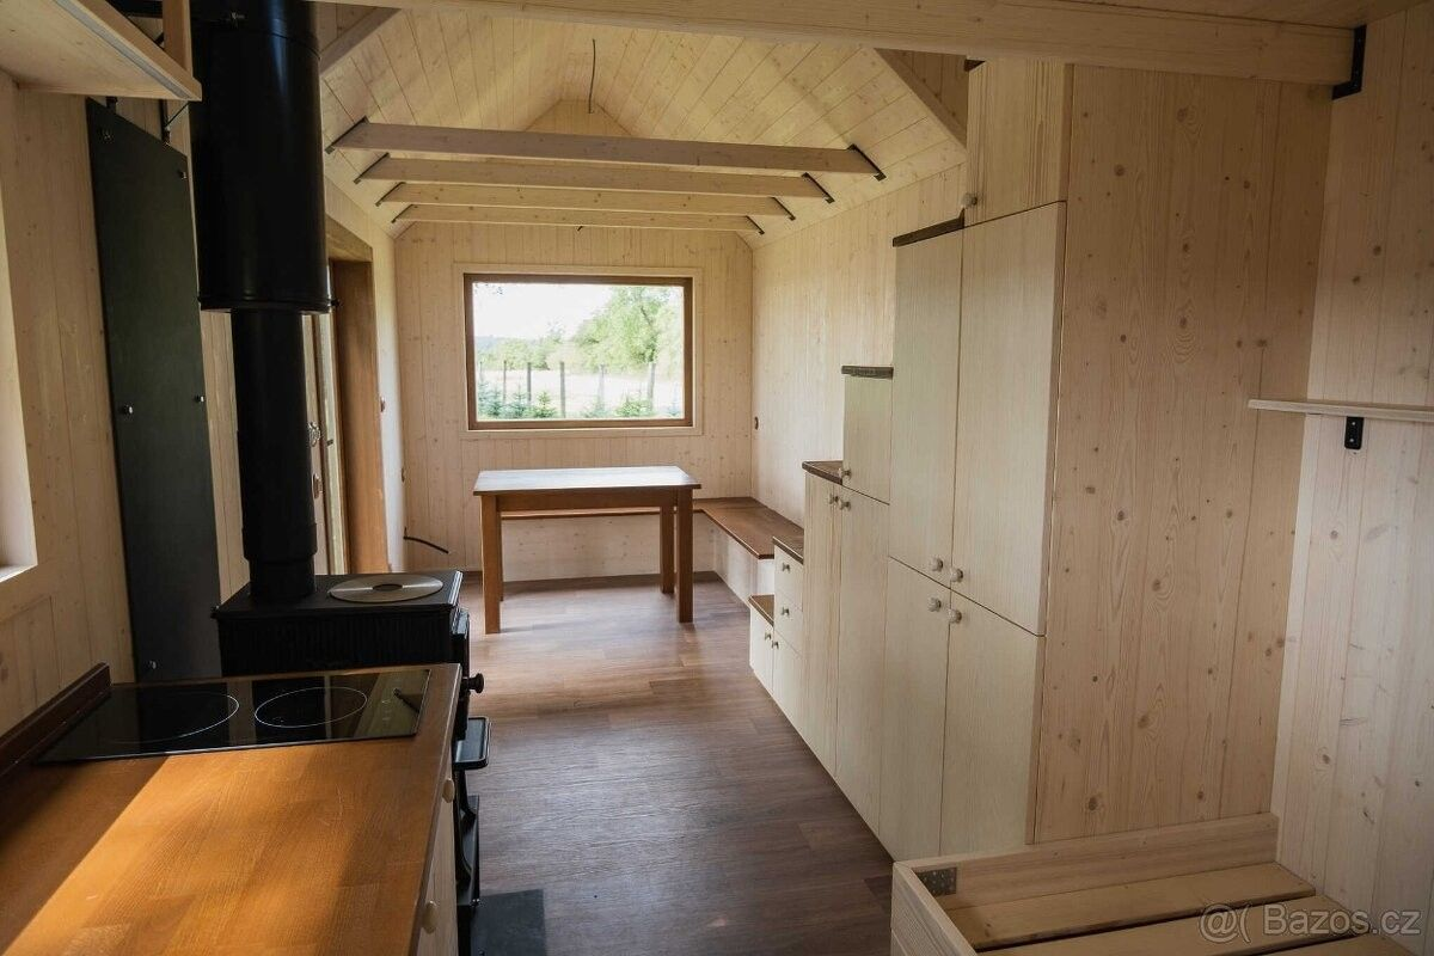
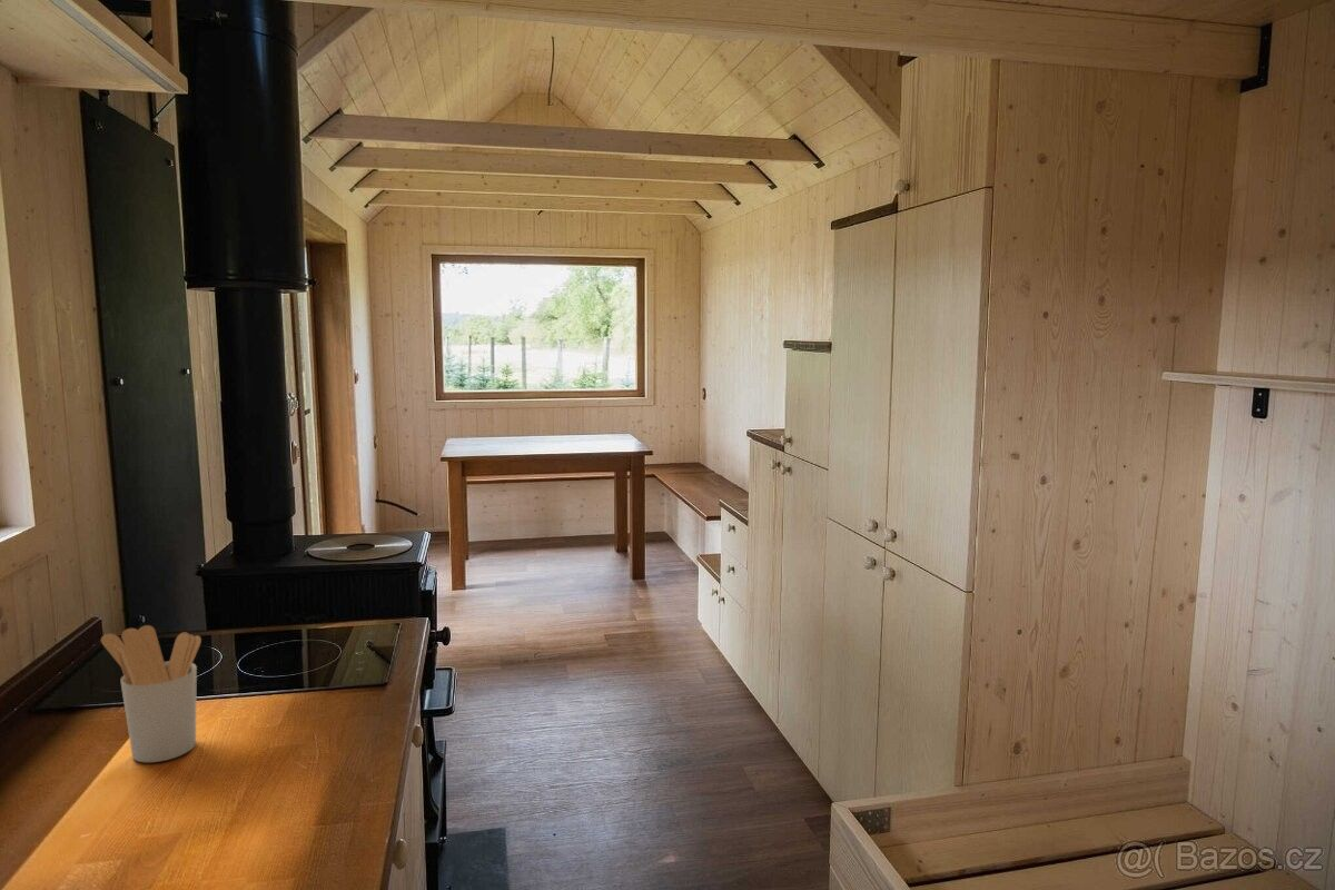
+ utensil holder [100,624,202,763]
